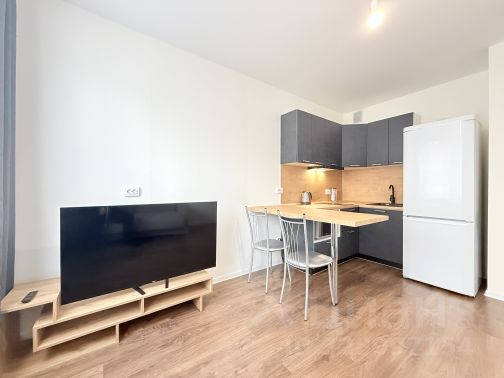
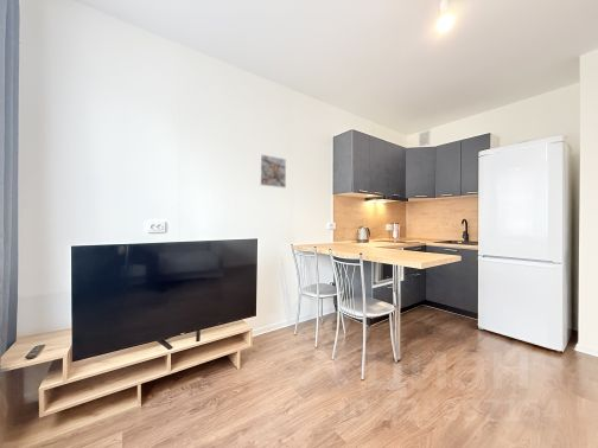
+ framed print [257,153,287,188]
